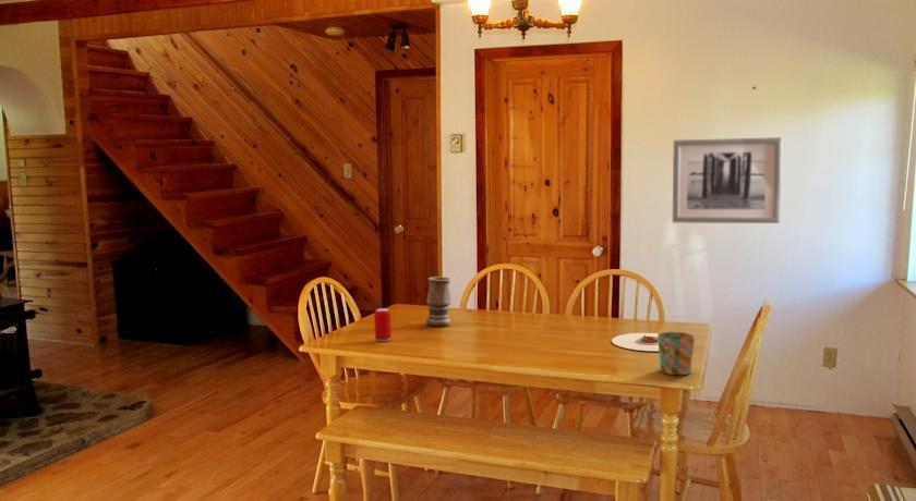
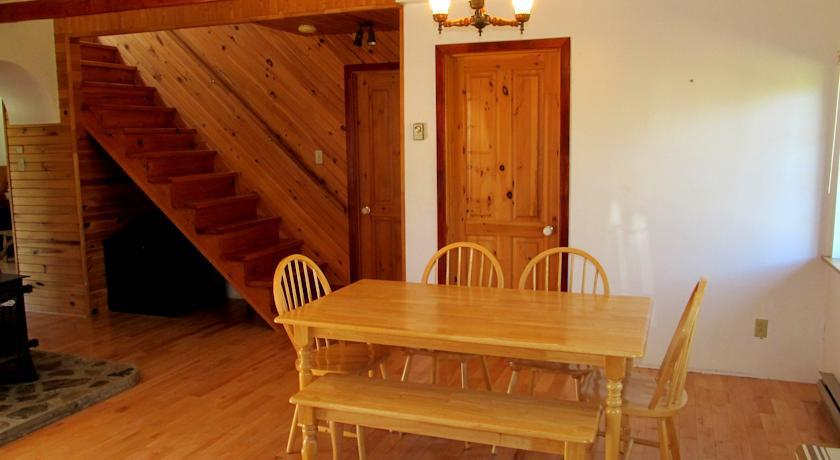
- vase [425,276,451,327]
- wall art [672,136,783,224]
- plate [611,332,660,352]
- beverage can [373,307,393,342]
- mug [658,331,696,376]
